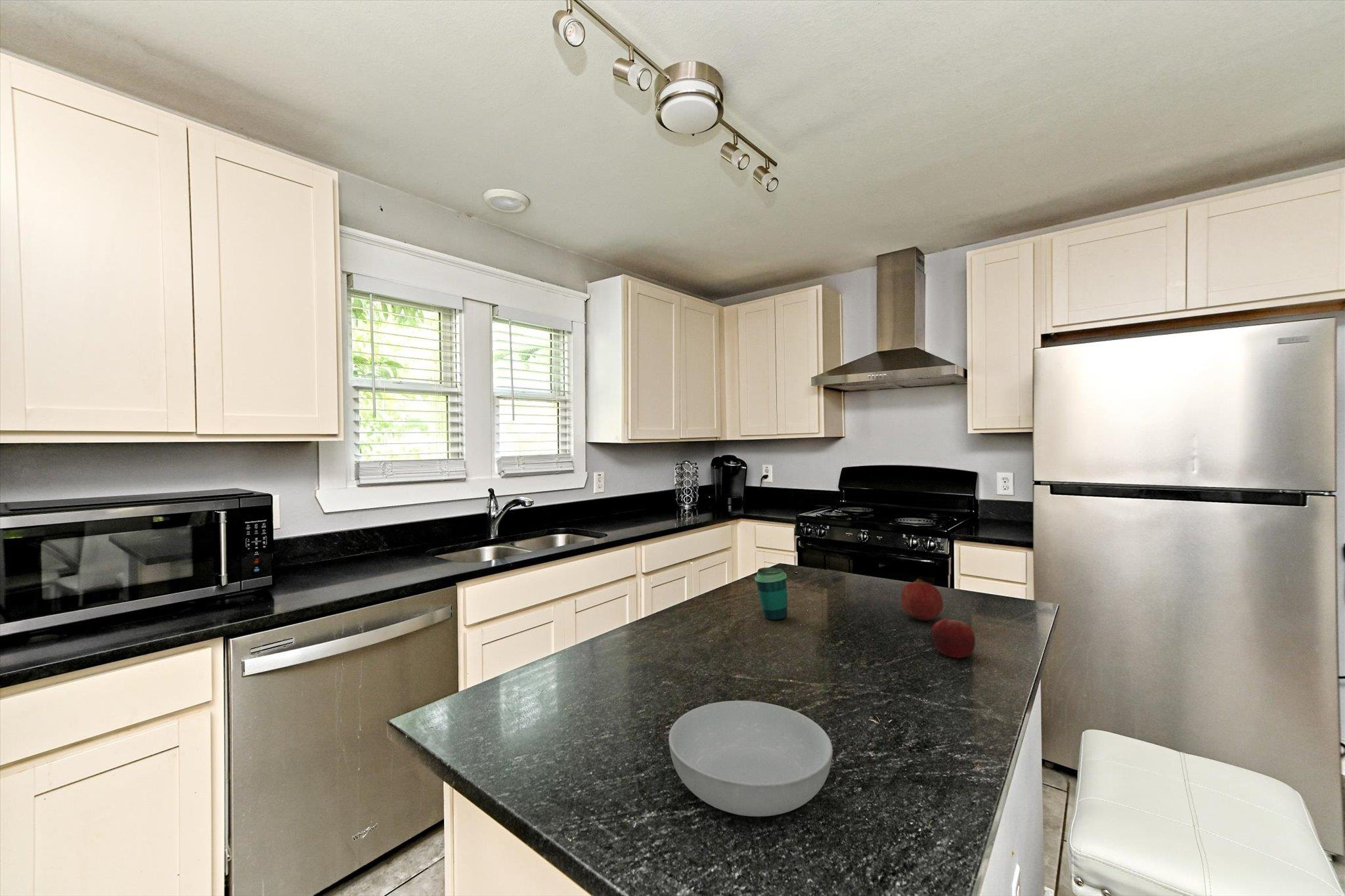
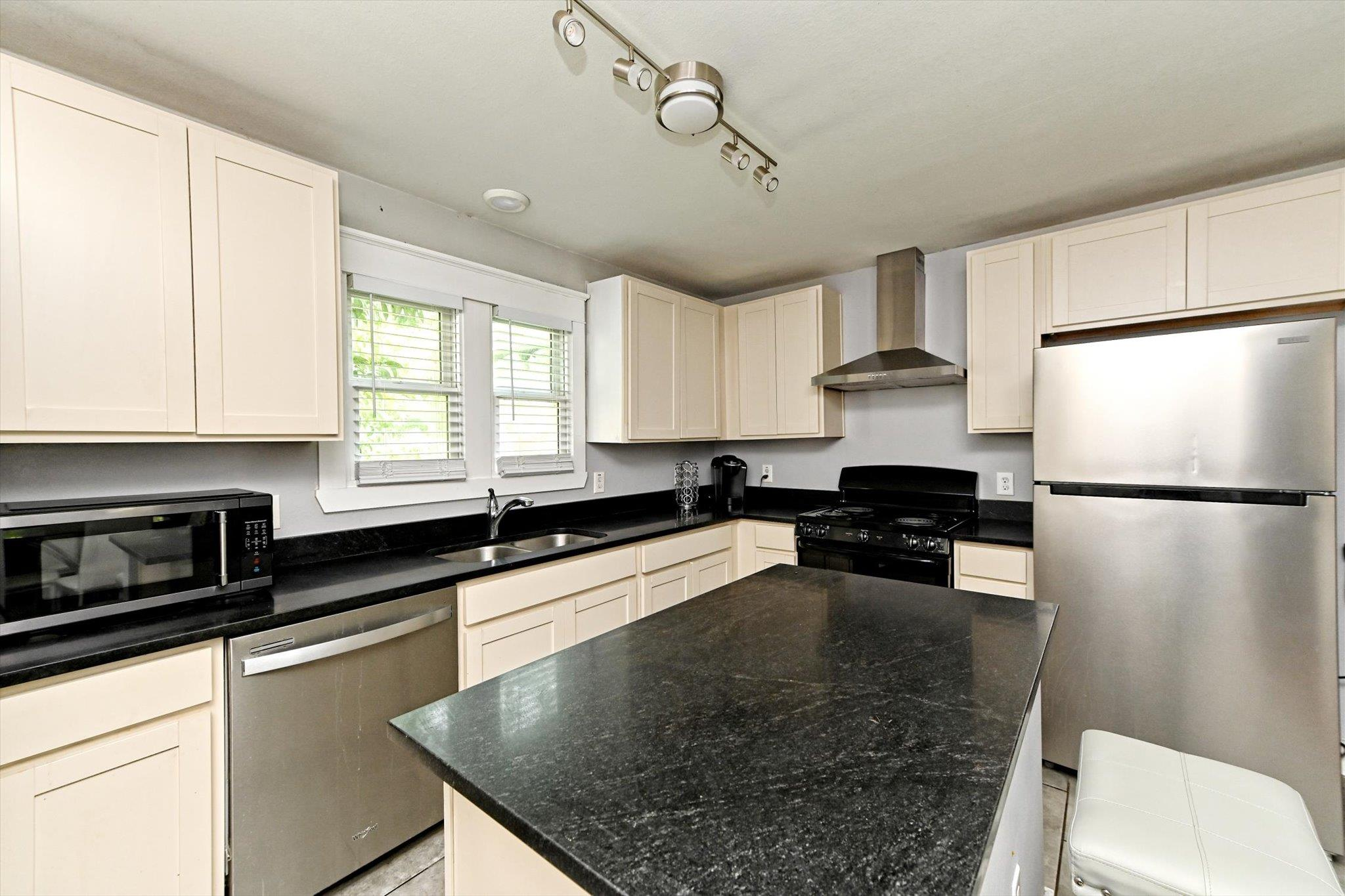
- serving bowl [668,700,833,817]
- fruit [900,578,944,621]
- fruit [931,616,976,658]
- cup [754,566,788,621]
